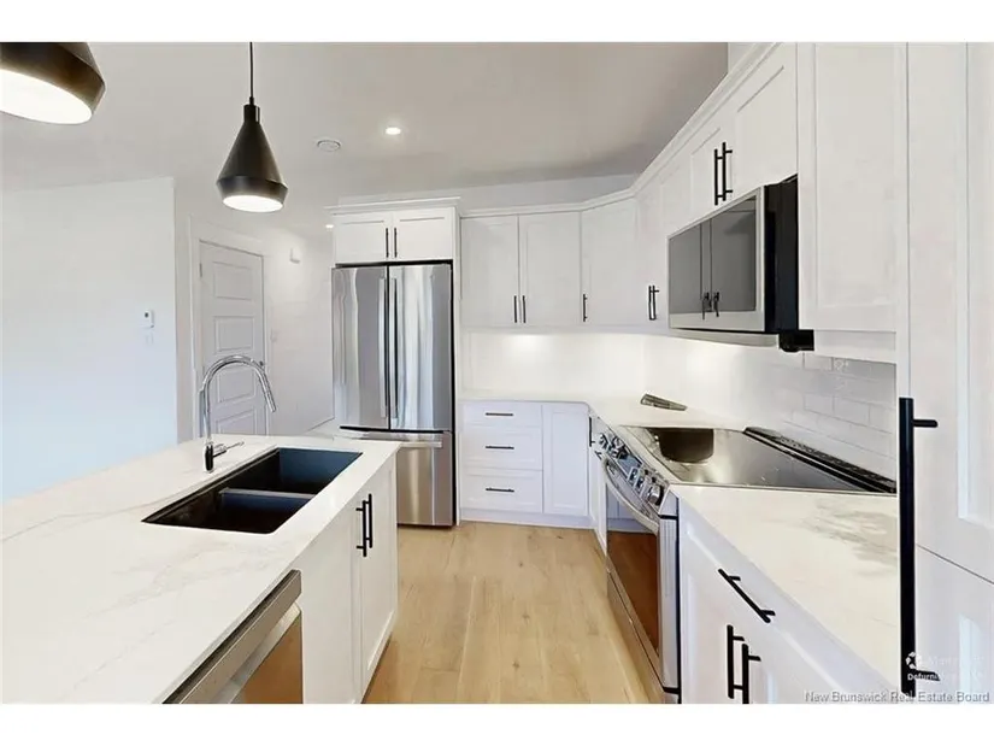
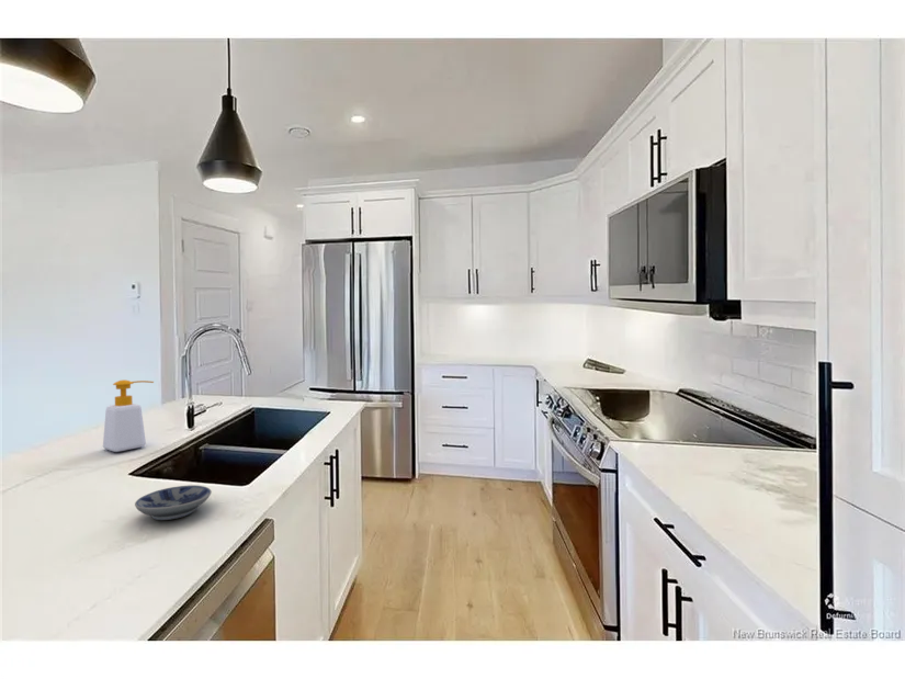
+ bowl [134,484,213,521]
+ soap bottle [102,378,155,453]
